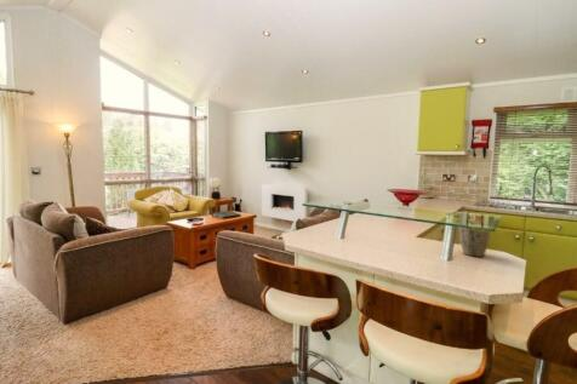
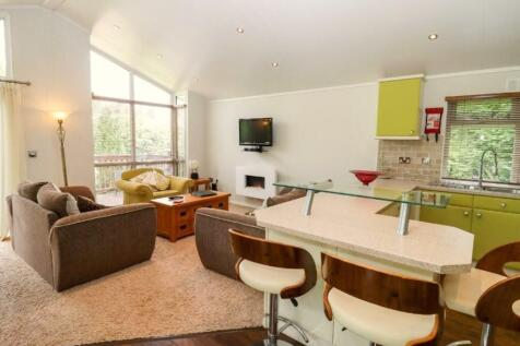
- plant pot [458,227,491,258]
